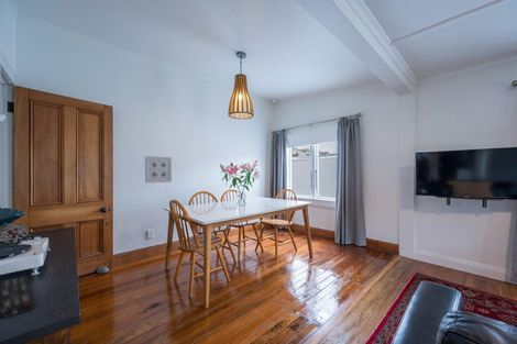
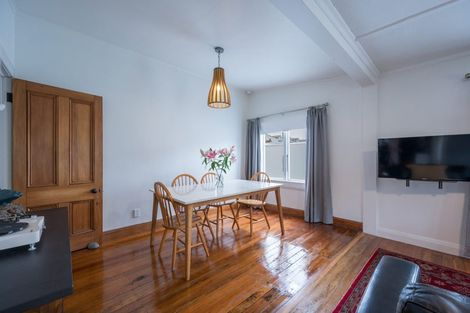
- wall art [144,155,173,184]
- remote control [0,274,34,319]
